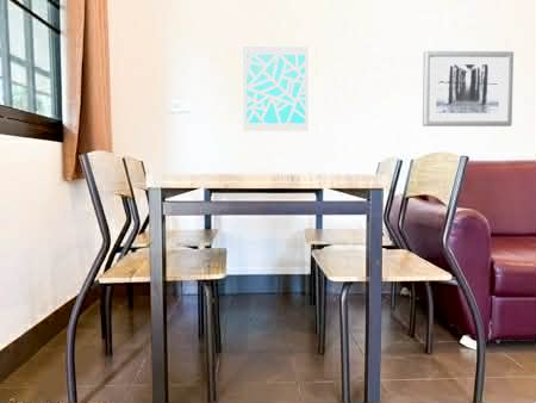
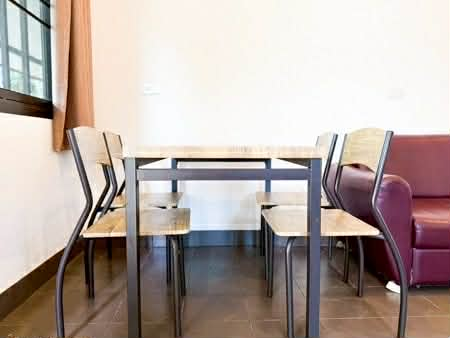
- wall art [242,45,310,132]
- wall art [422,50,515,128]
